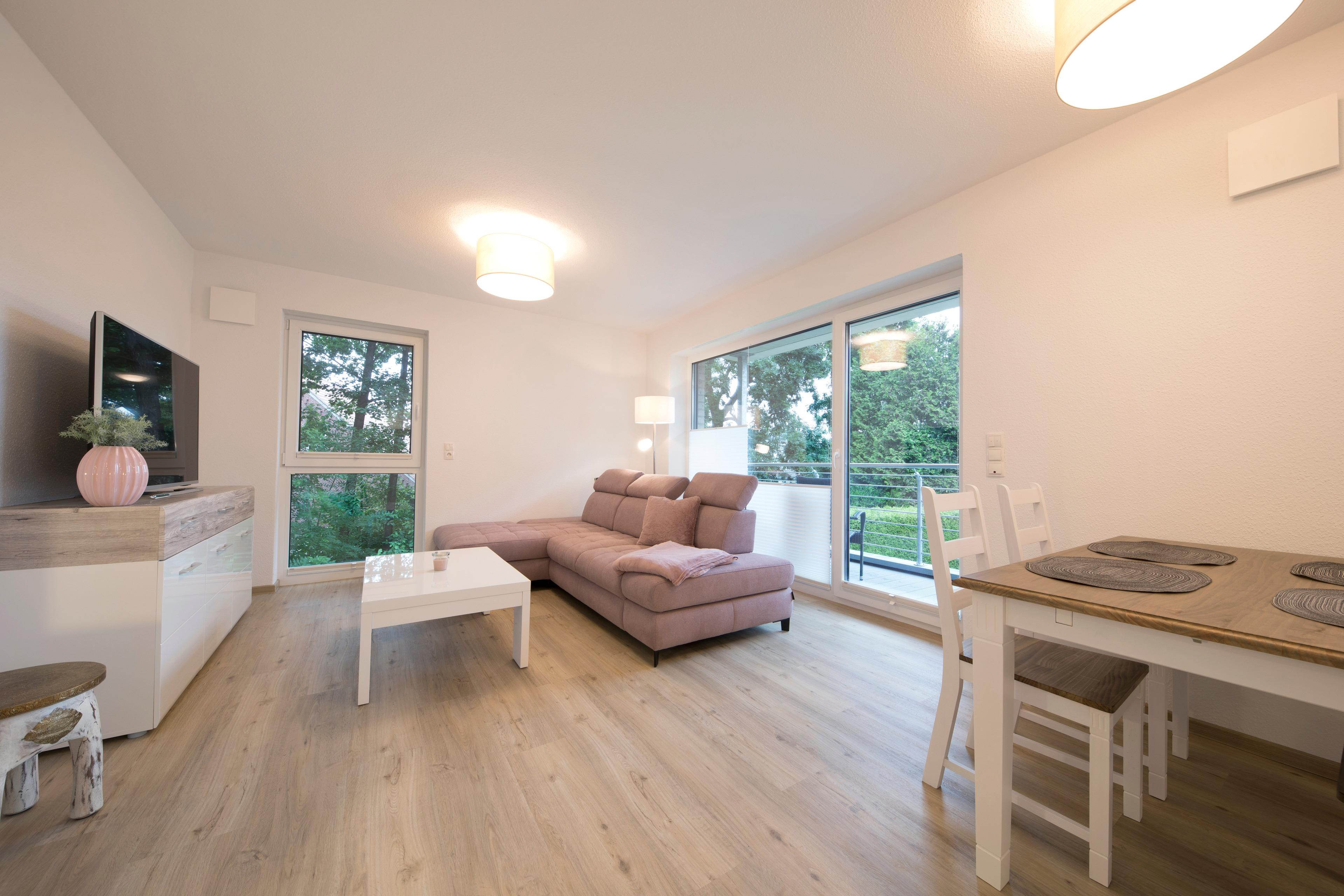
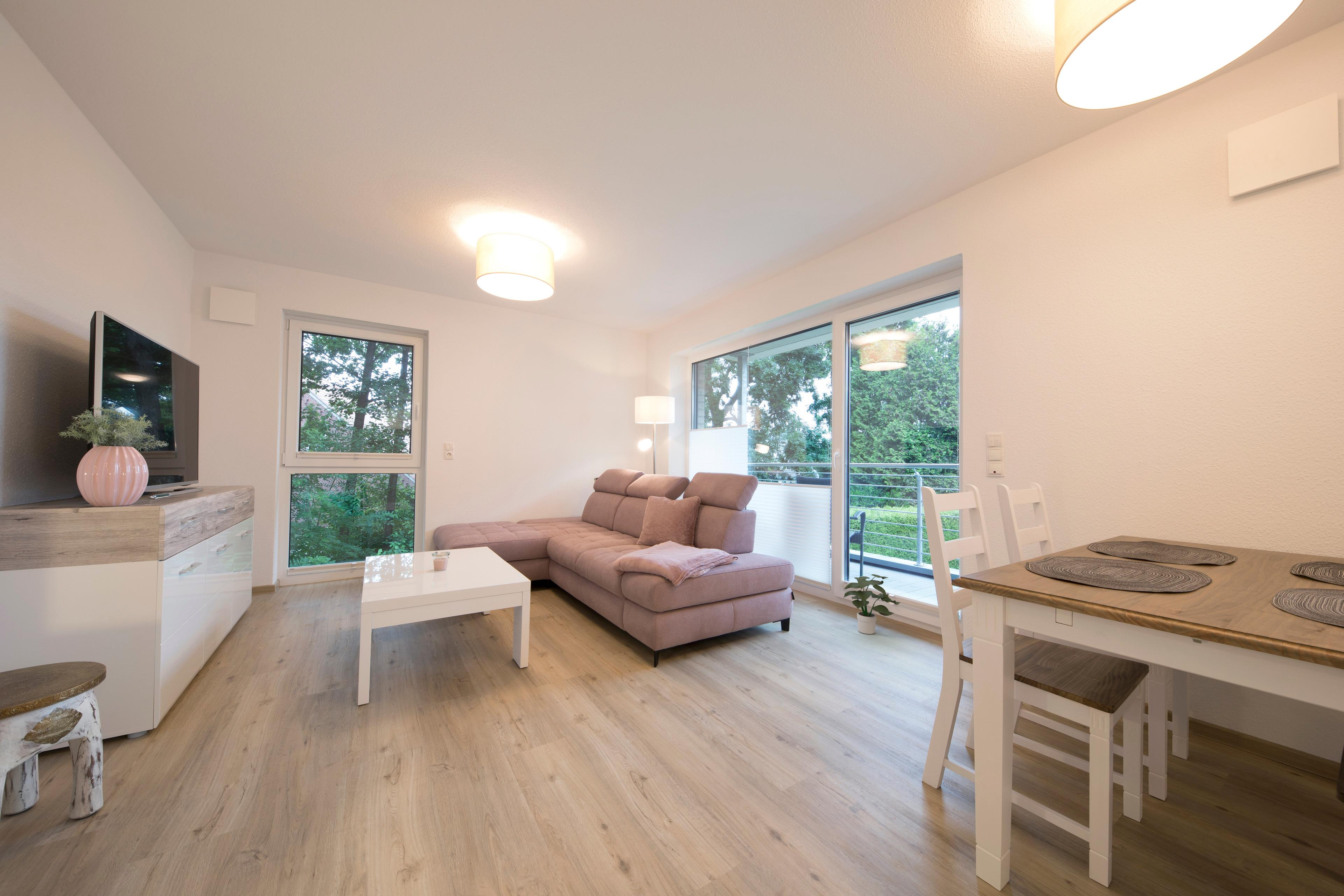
+ potted plant [843,574,901,635]
